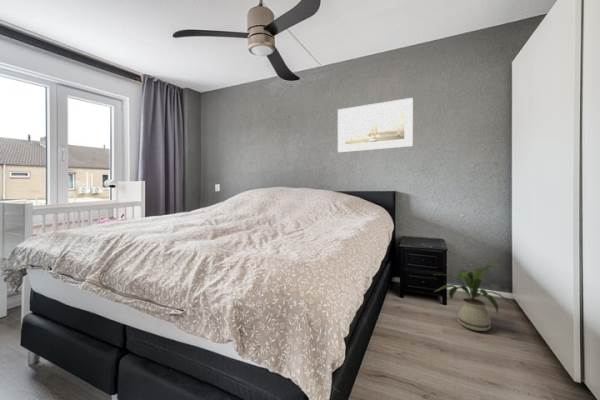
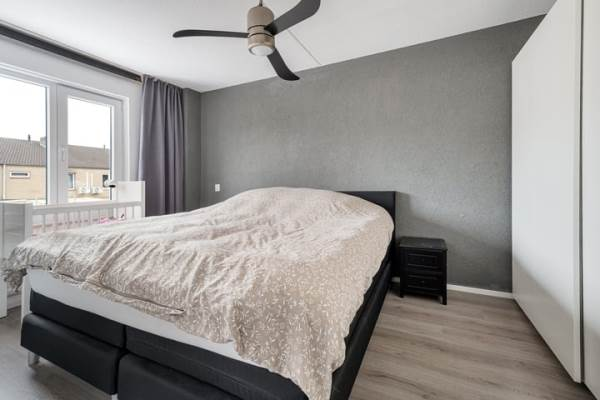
- house plant [433,264,514,332]
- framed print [337,97,414,153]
